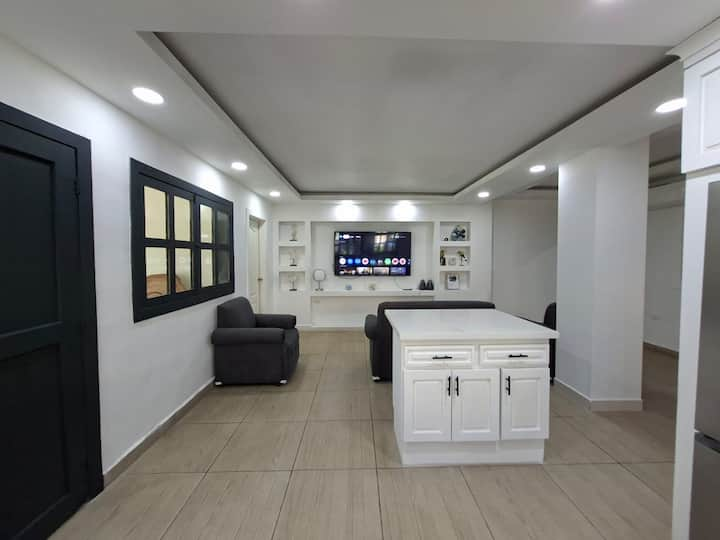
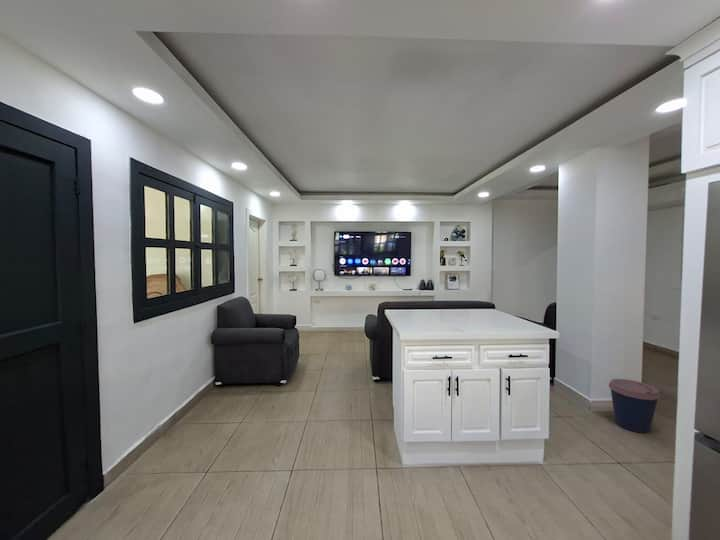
+ coffee cup [608,378,661,434]
